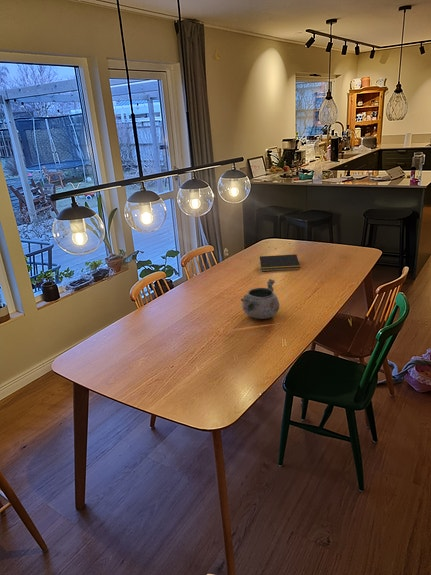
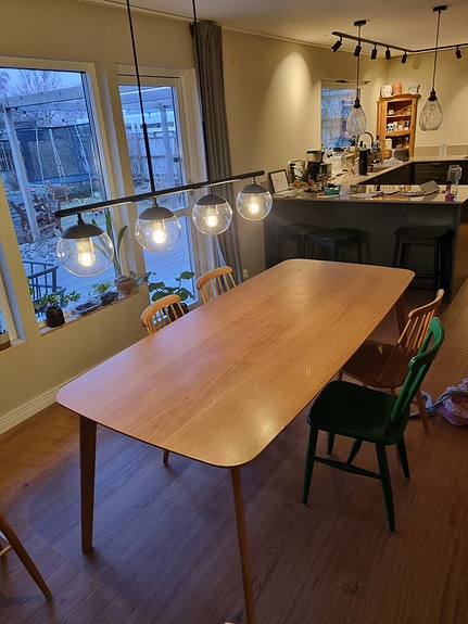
- notepad [258,253,301,272]
- decorative bowl [240,278,280,320]
